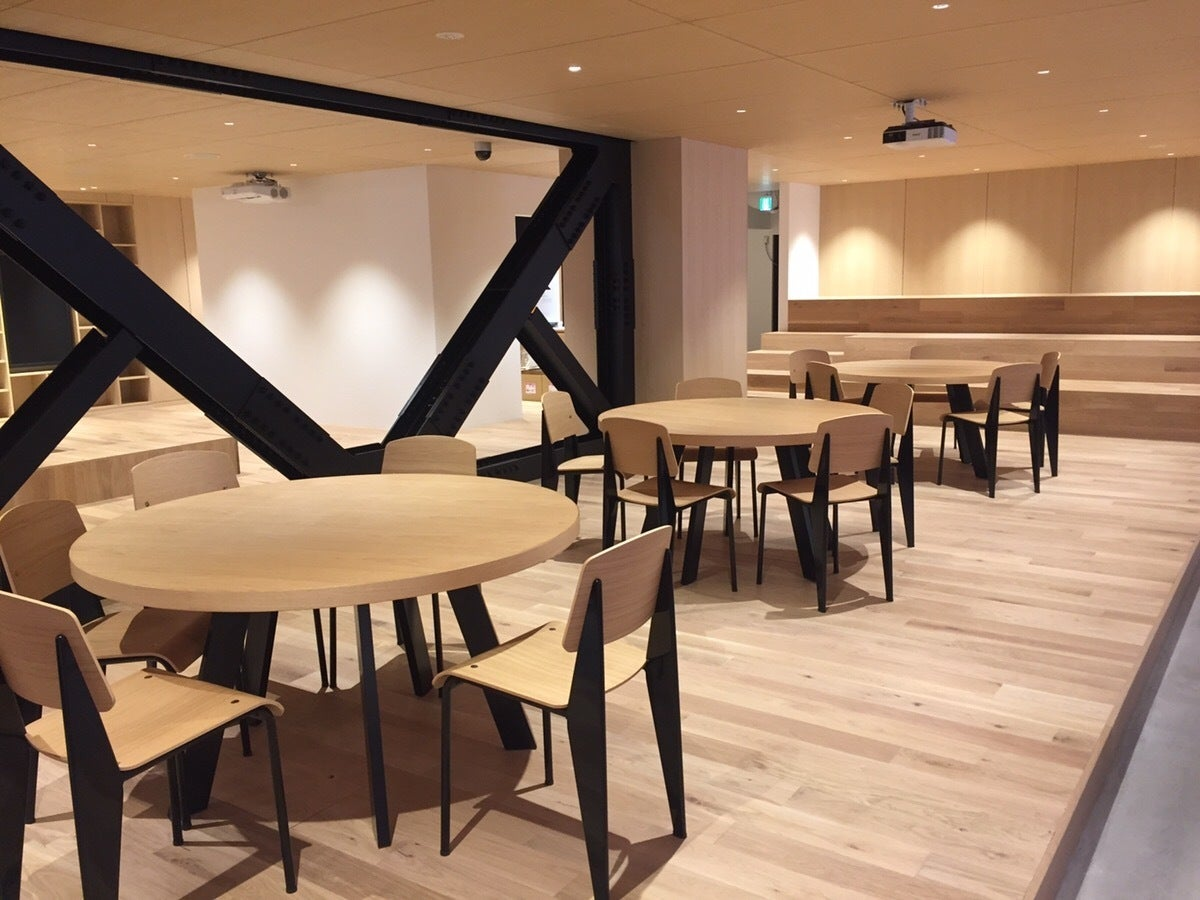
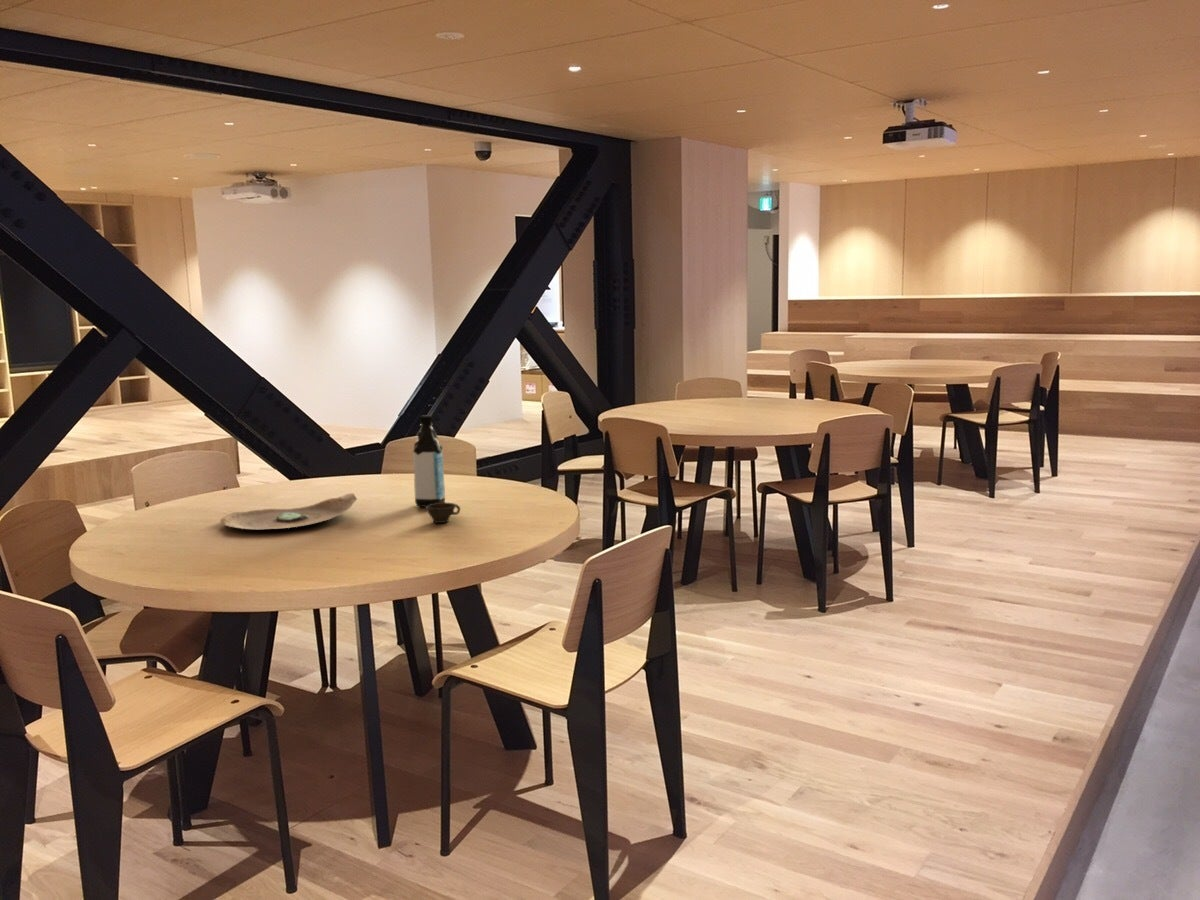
+ decorative bowl [219,492,358,530]
+ water bottle [412,414,446,508]
+ cup [424,501,461,524]
